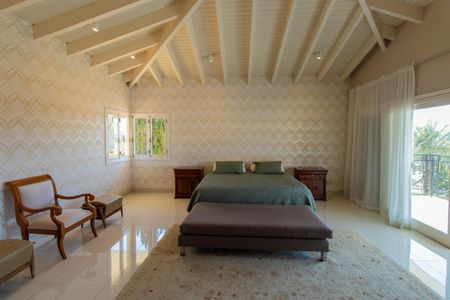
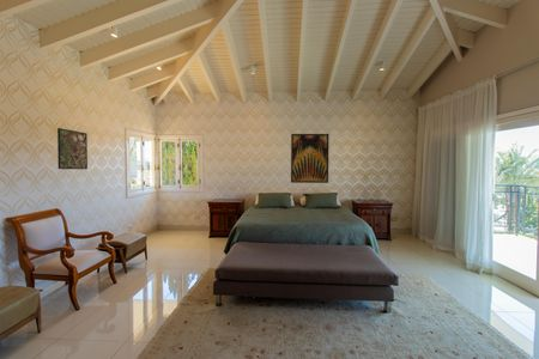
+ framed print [56,127,89,170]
+ wall art [290,133,331,184]
